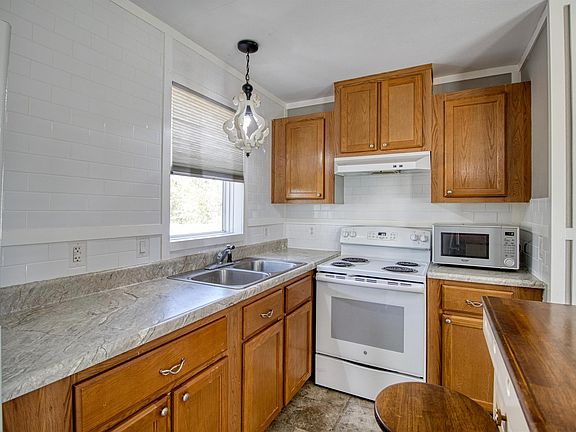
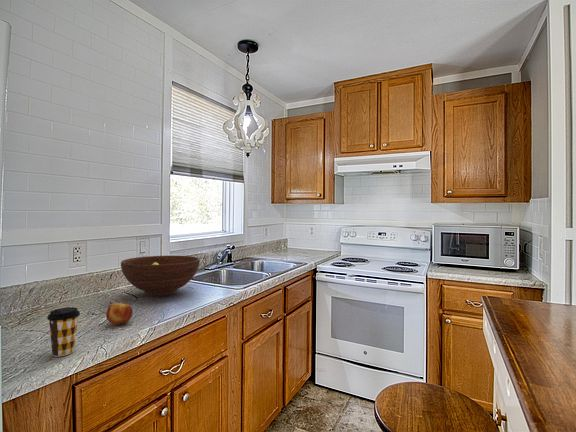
+ fruit [105,302,134,326]
+ coffee cup [46,306,81,357]
+ fruit bowl [120,255,201,297]
